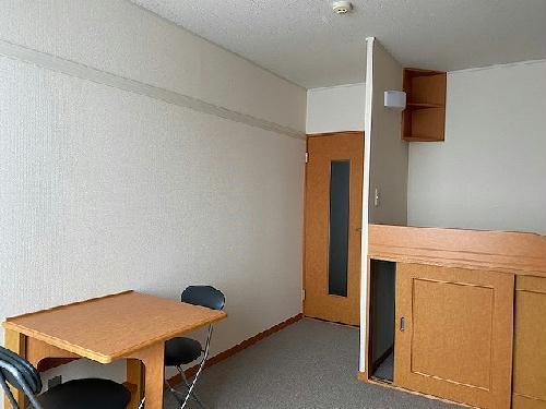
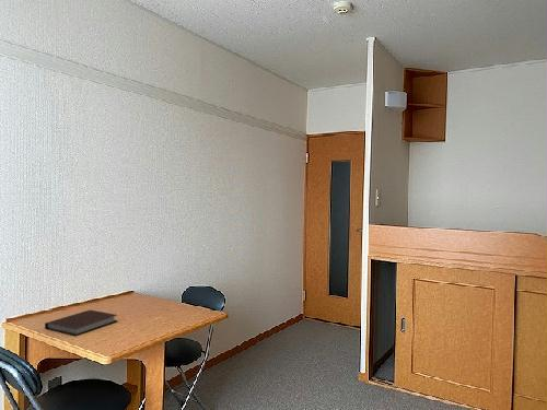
+ notebook [44,309,118,337]
